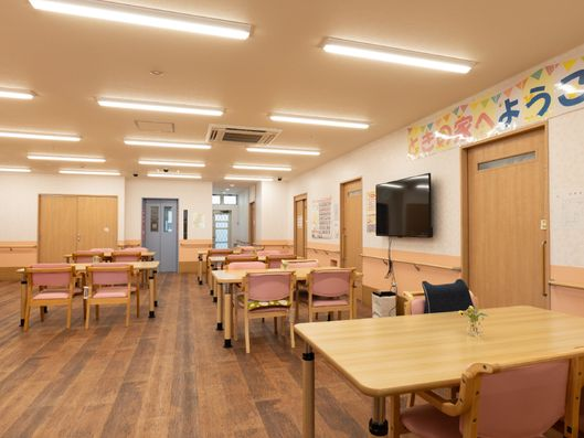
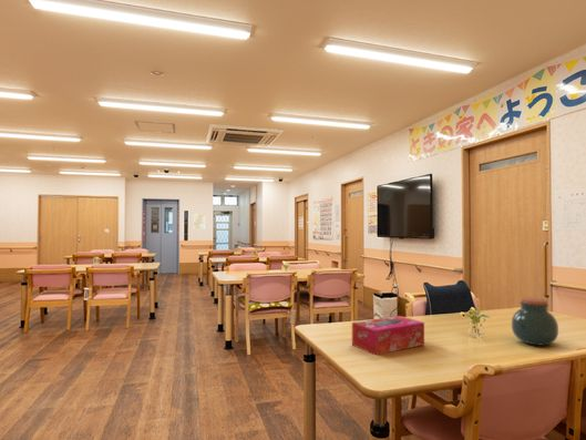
+ jar [511,297,559,347]
+ tissue box [351,315,425,356]
